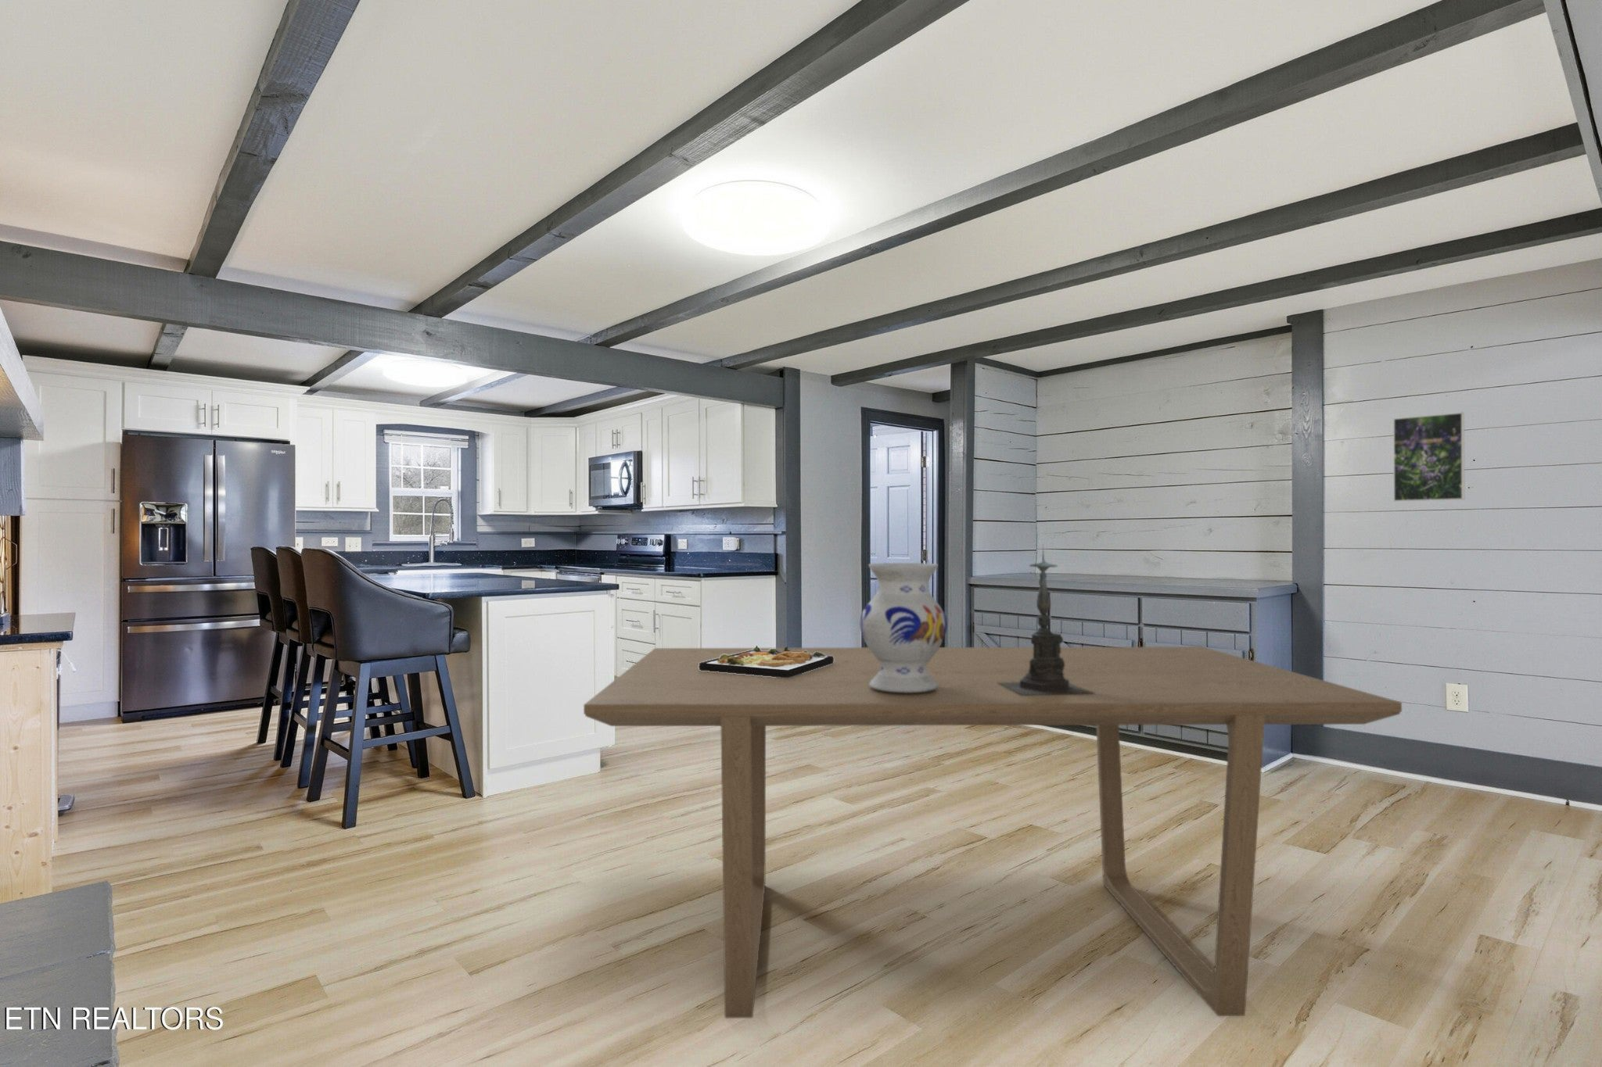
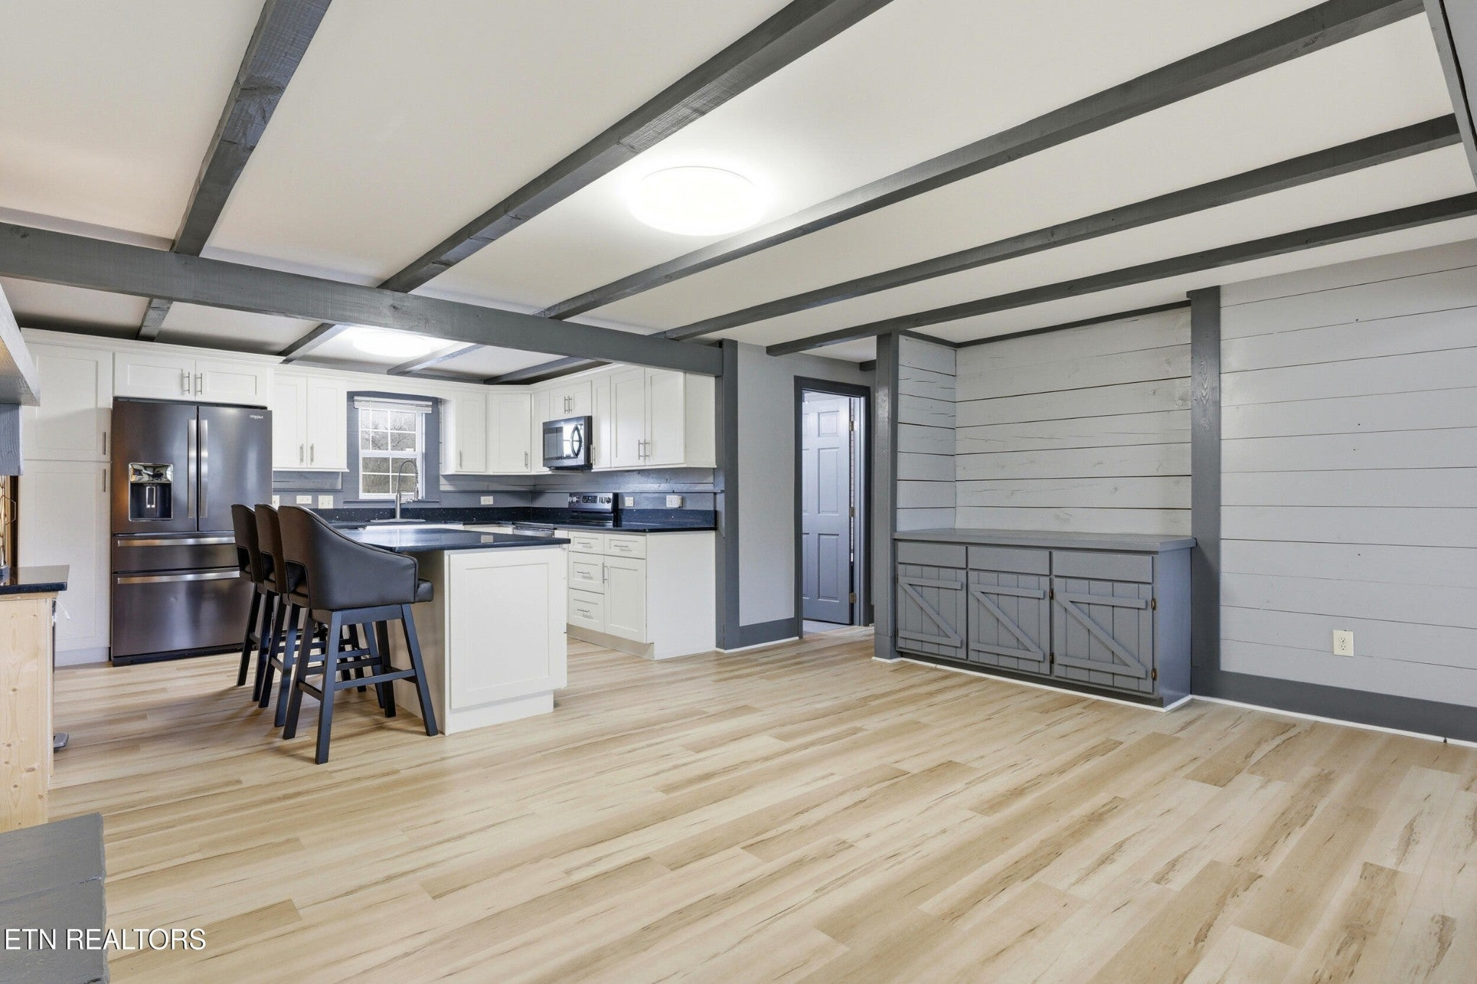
- dining table [582,645,1403,1018]
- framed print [1392,411,1465,503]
- candle holder [997,543,1092,695]
- food plate [698,645,834,678]
- vase [859,562,948,693]
